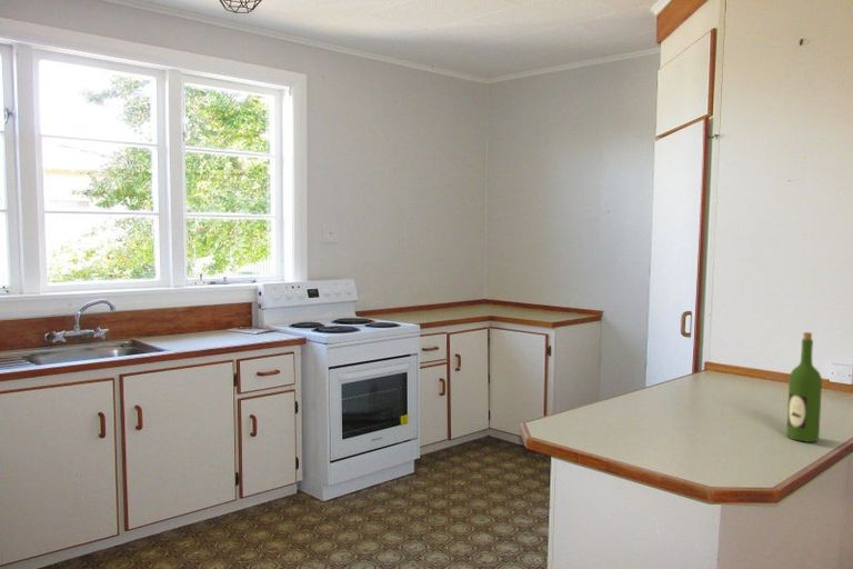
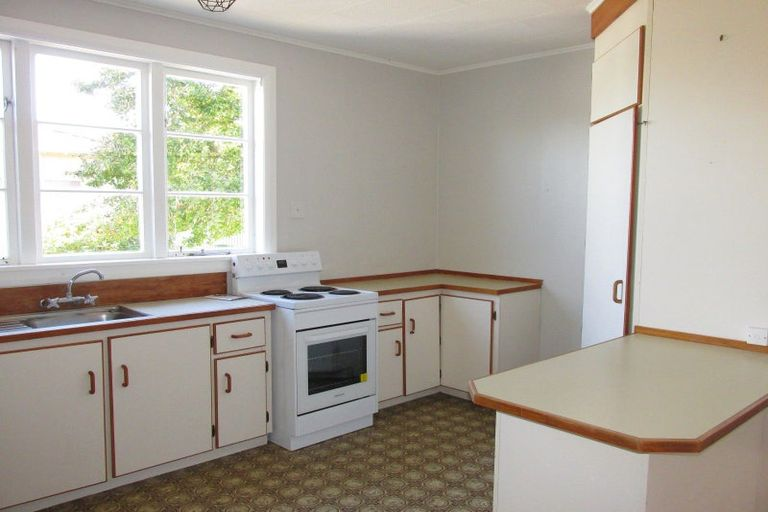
- wine bottle [785,331,823,443]
